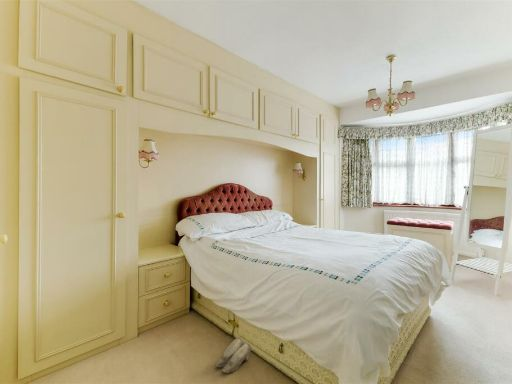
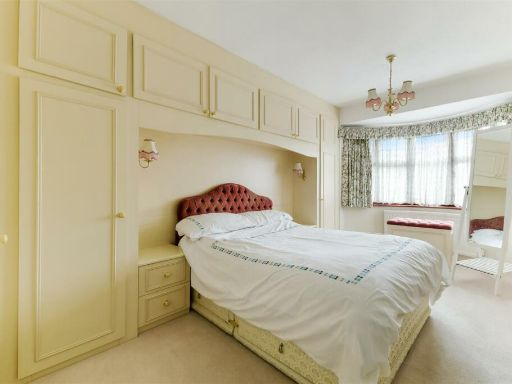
- slippers [215,337,252,374]
